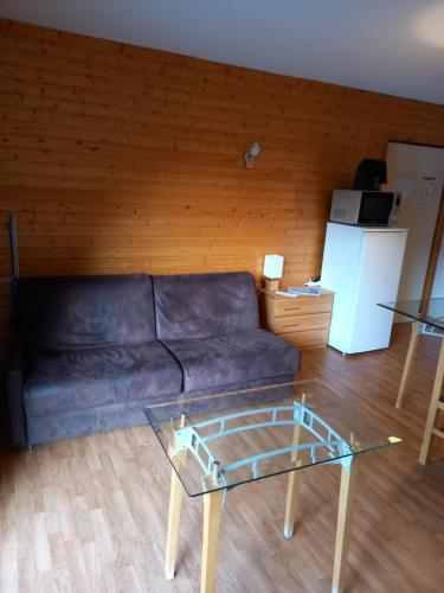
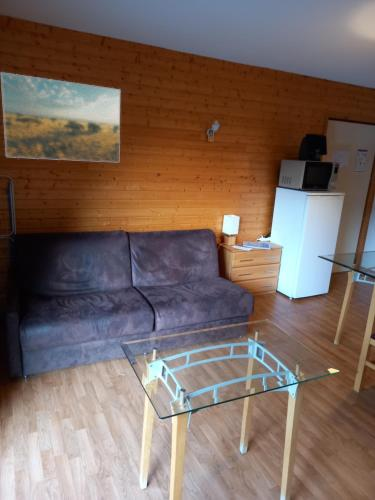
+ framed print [0,71,121,163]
